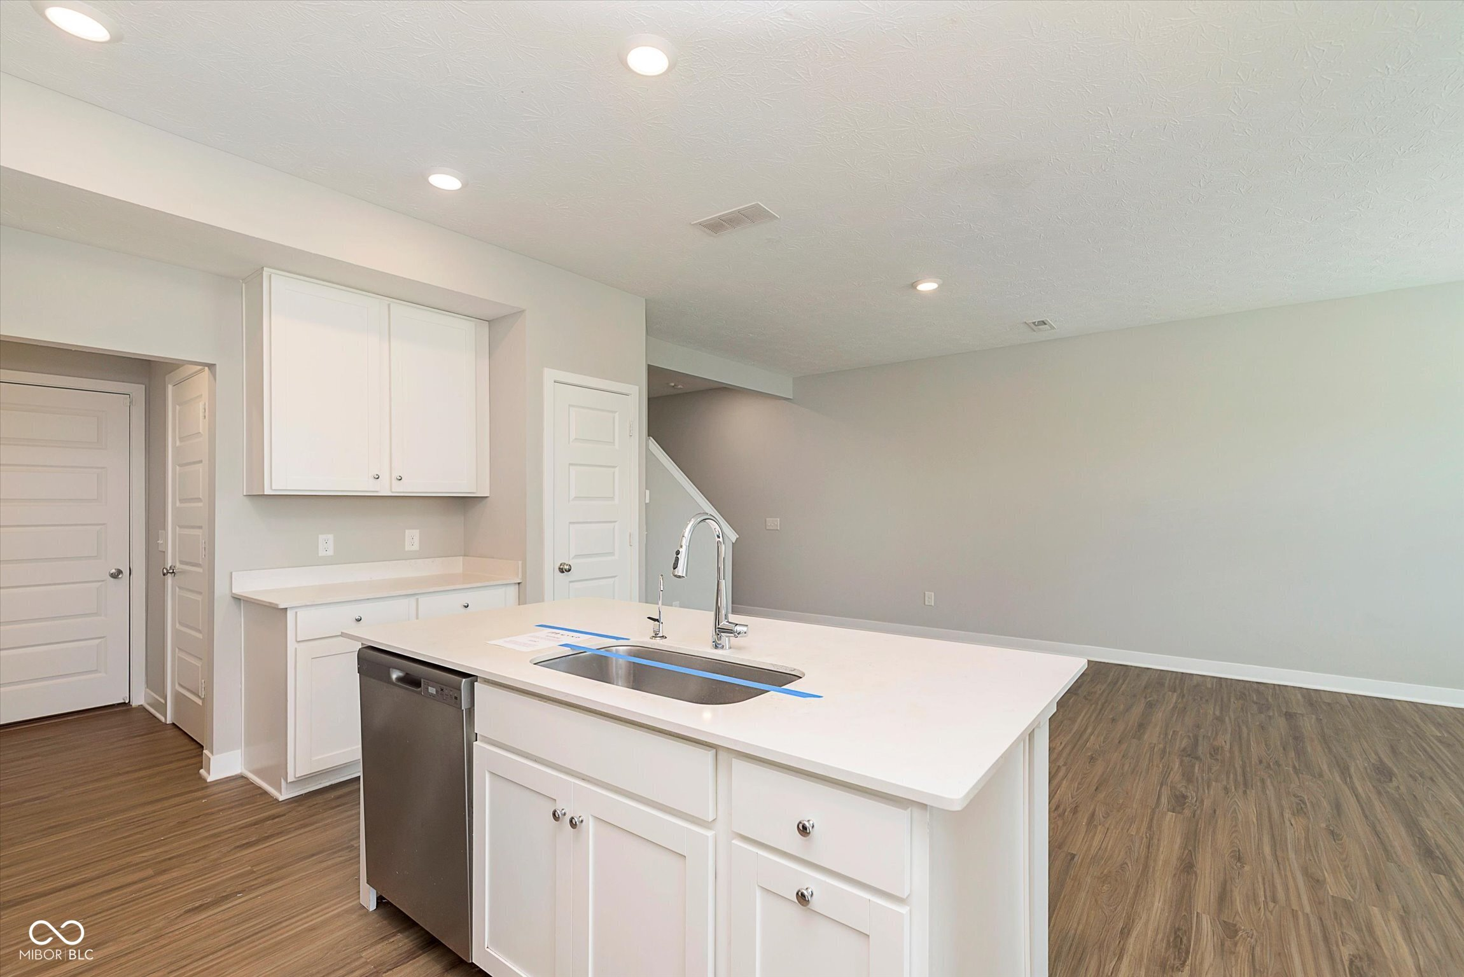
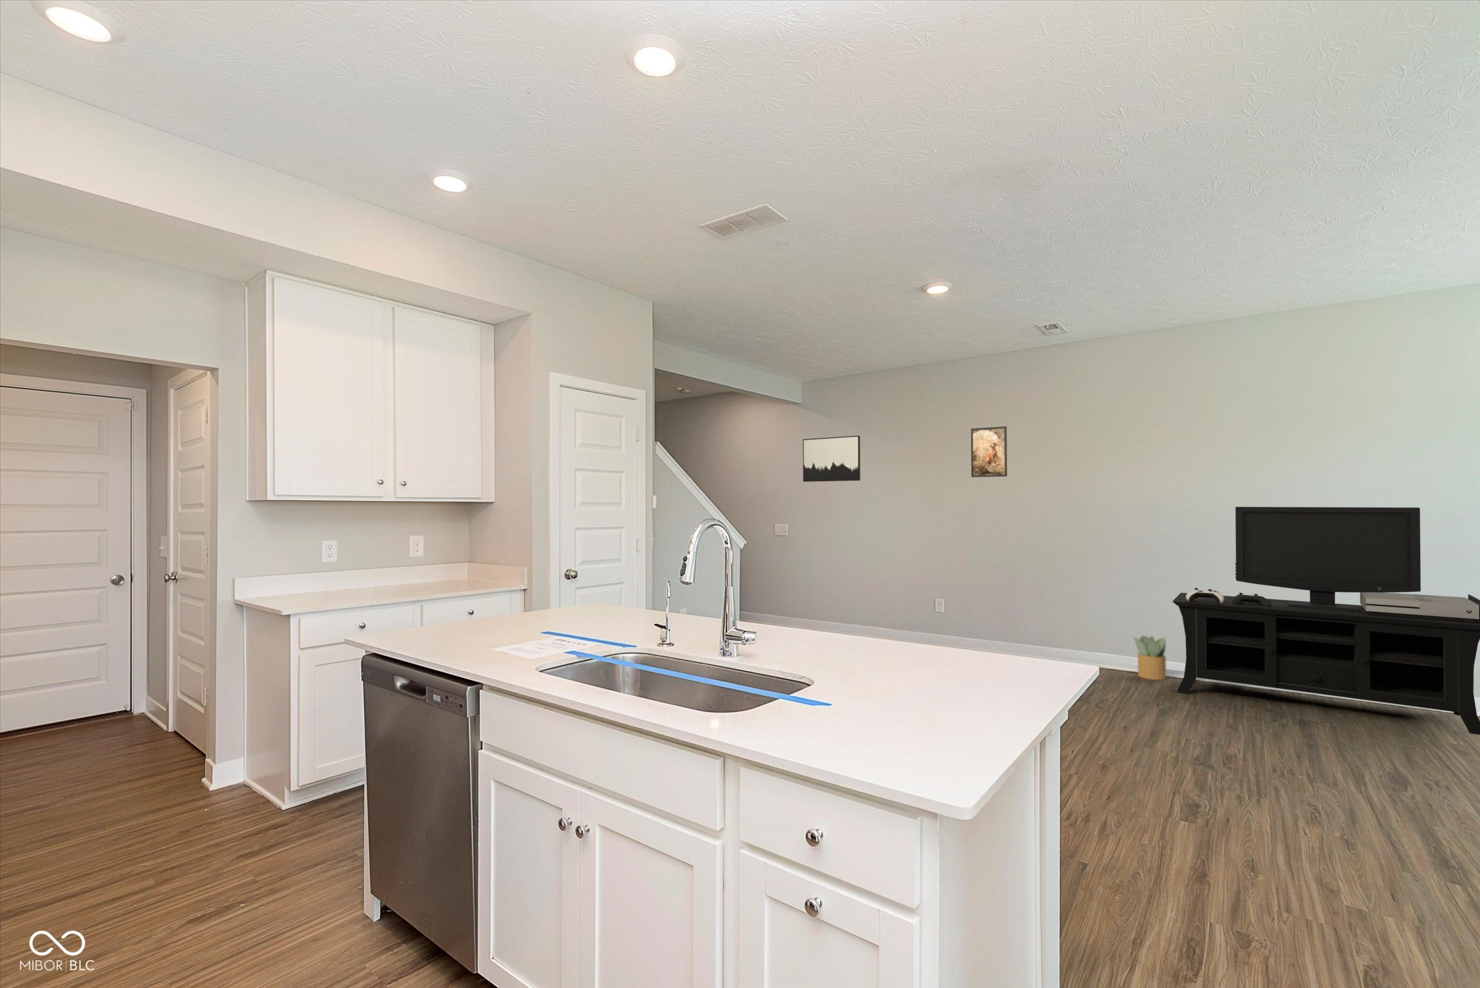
+ wall art [802,434,861,483]
+ potted plant [1133,635,1167,680]
+ media console [1172,506,1480,735]
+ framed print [970,426,1008,477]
